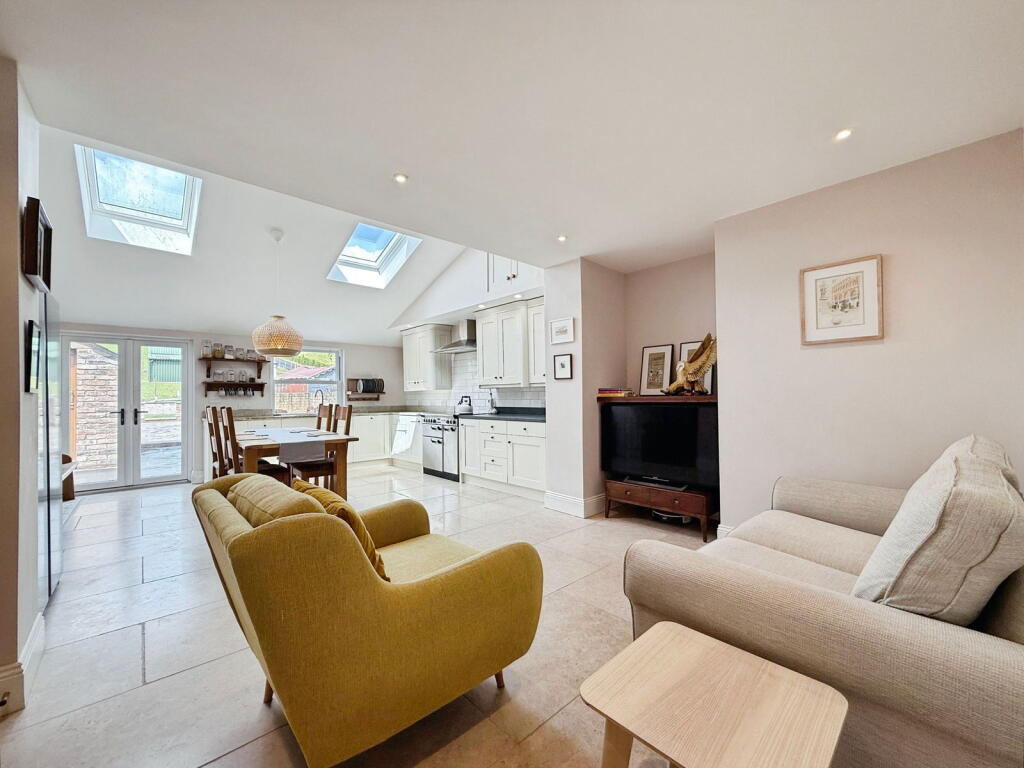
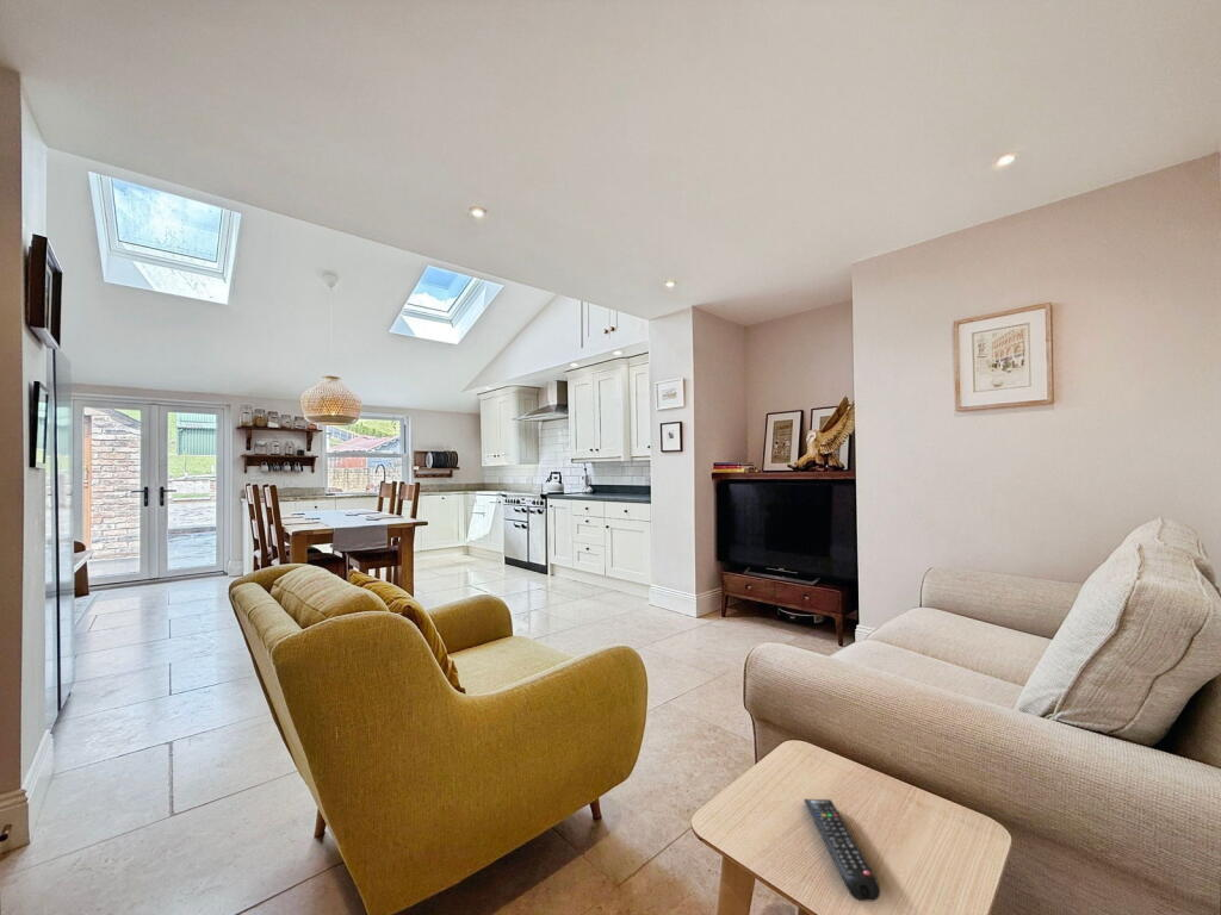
+ remote control [802,798,881,903]
